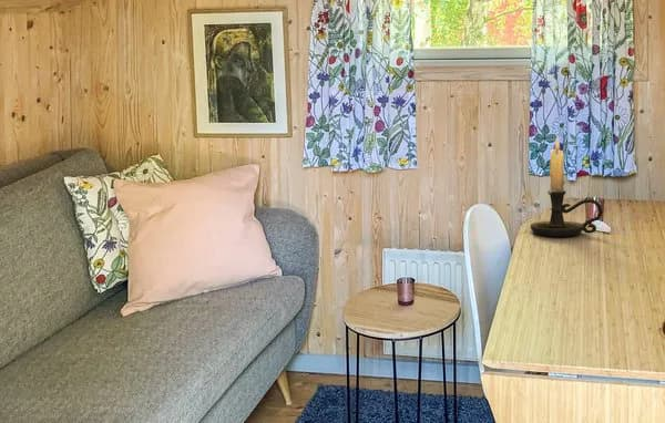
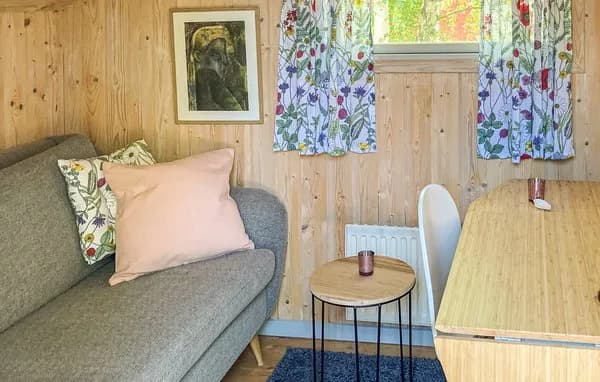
- candle holder [530,135,604,238]
